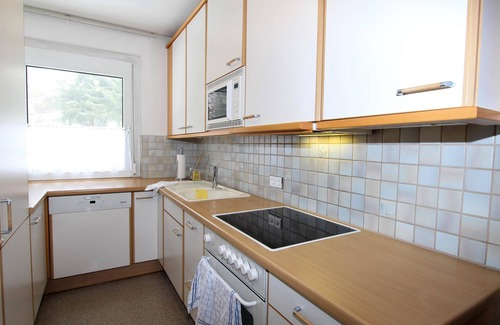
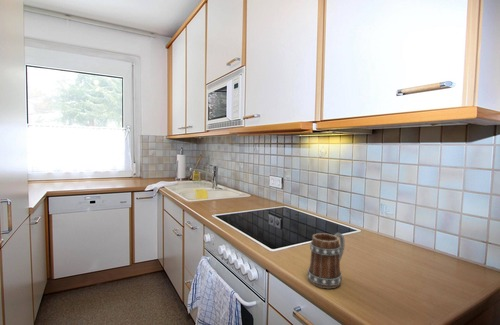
+ mug [306,232,346,289]
